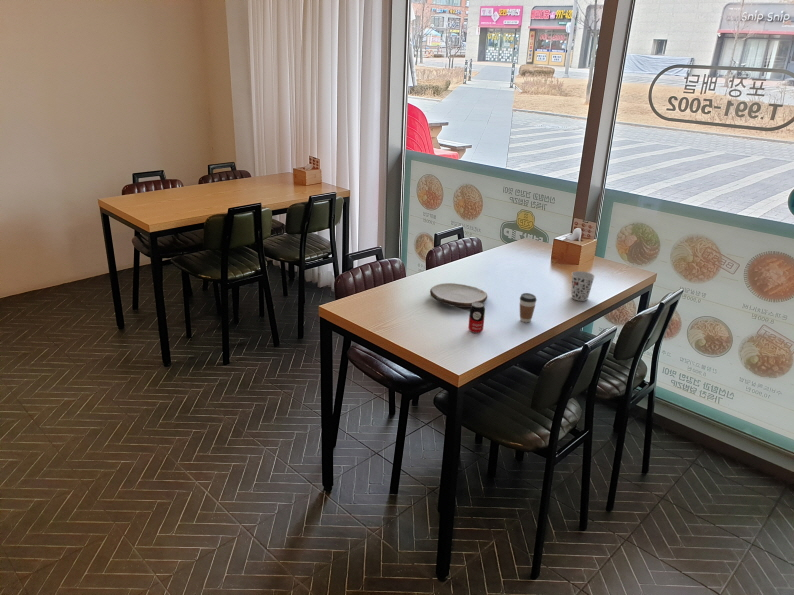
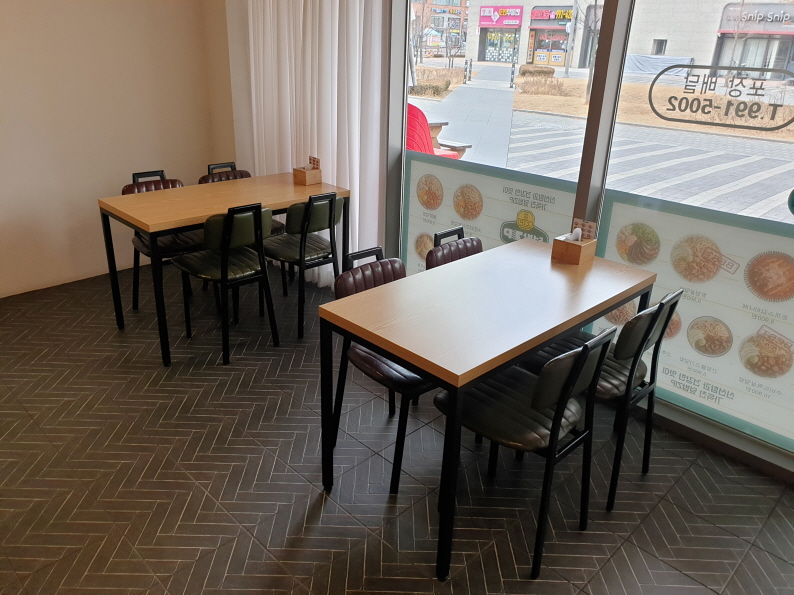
- coffee cup [519,292,538,323]
- cup [570,270,596,302]
- beverage can [467,302,486,334]
- plate [429,282,488,308]
